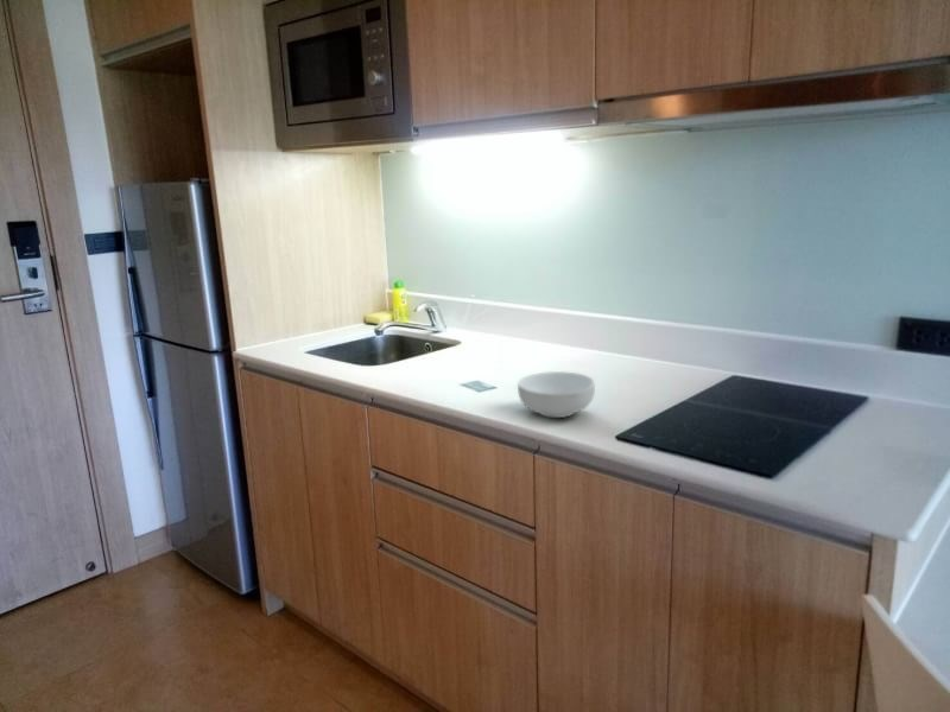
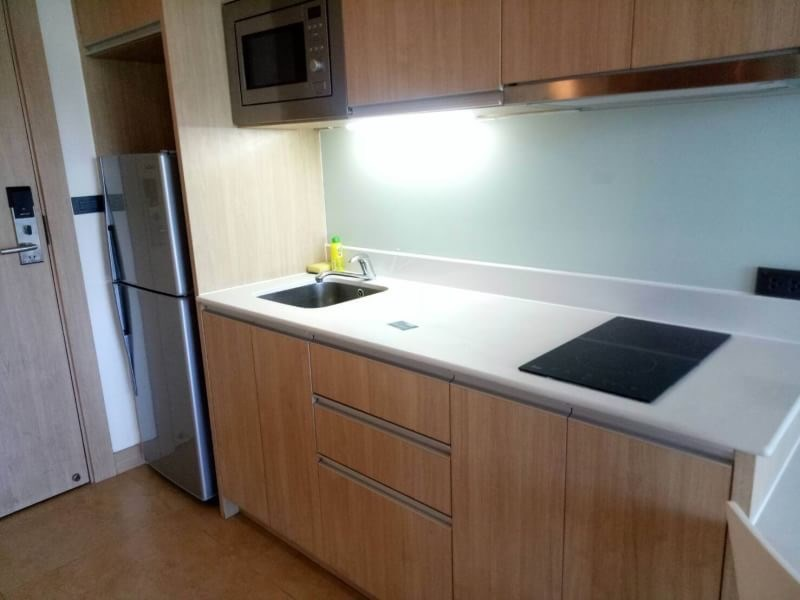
- cereal bowl [517,370,596,419]
